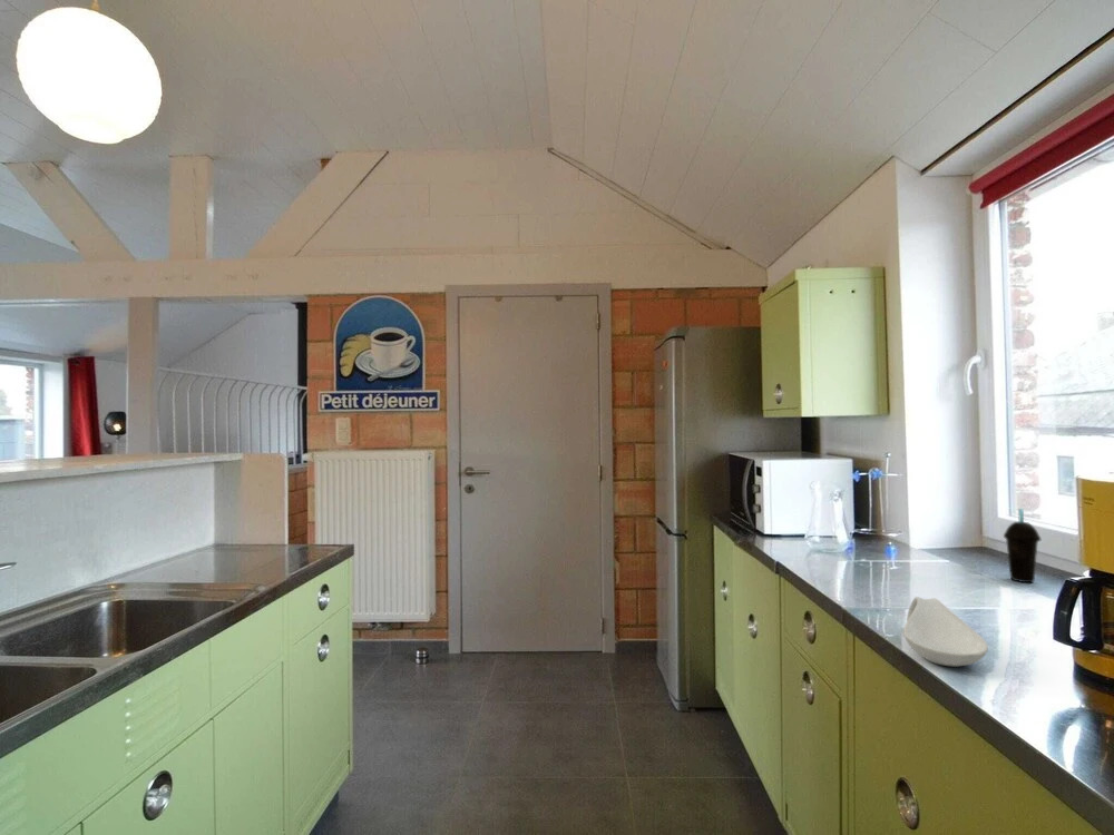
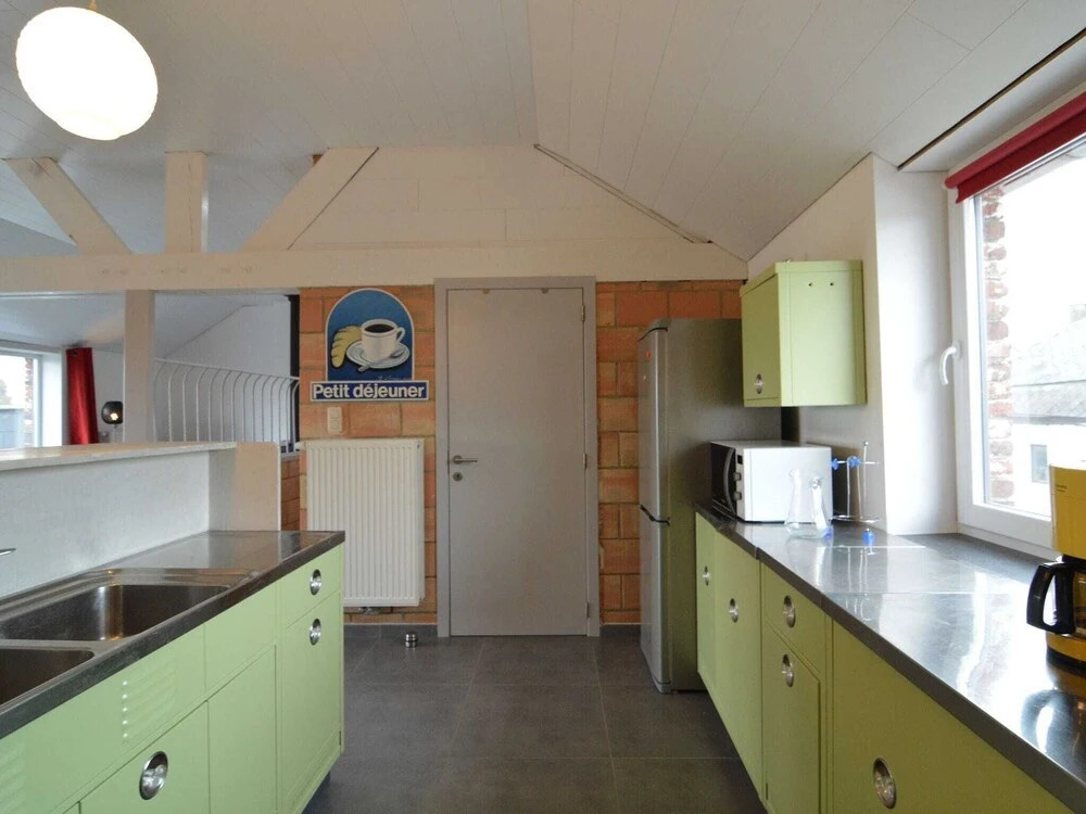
- cup [1003,508,1042,583]
- spoon rest [902,596,989,668]
